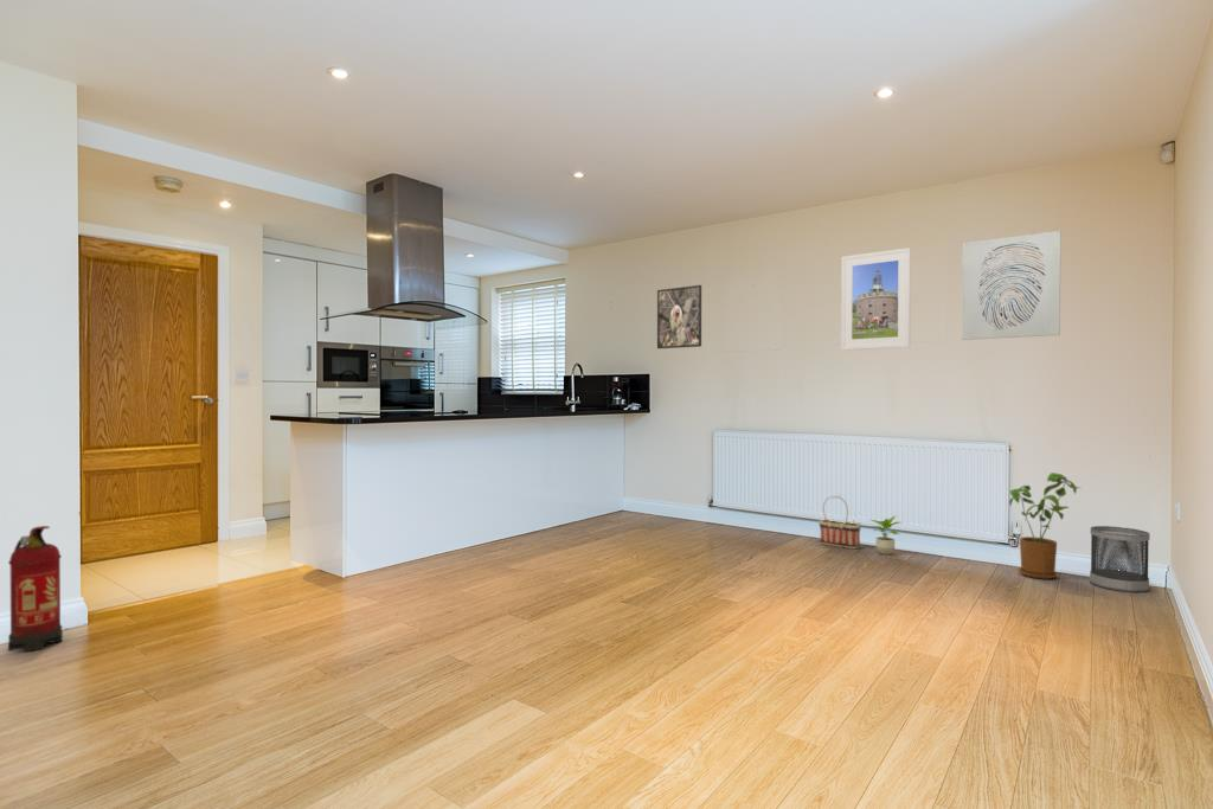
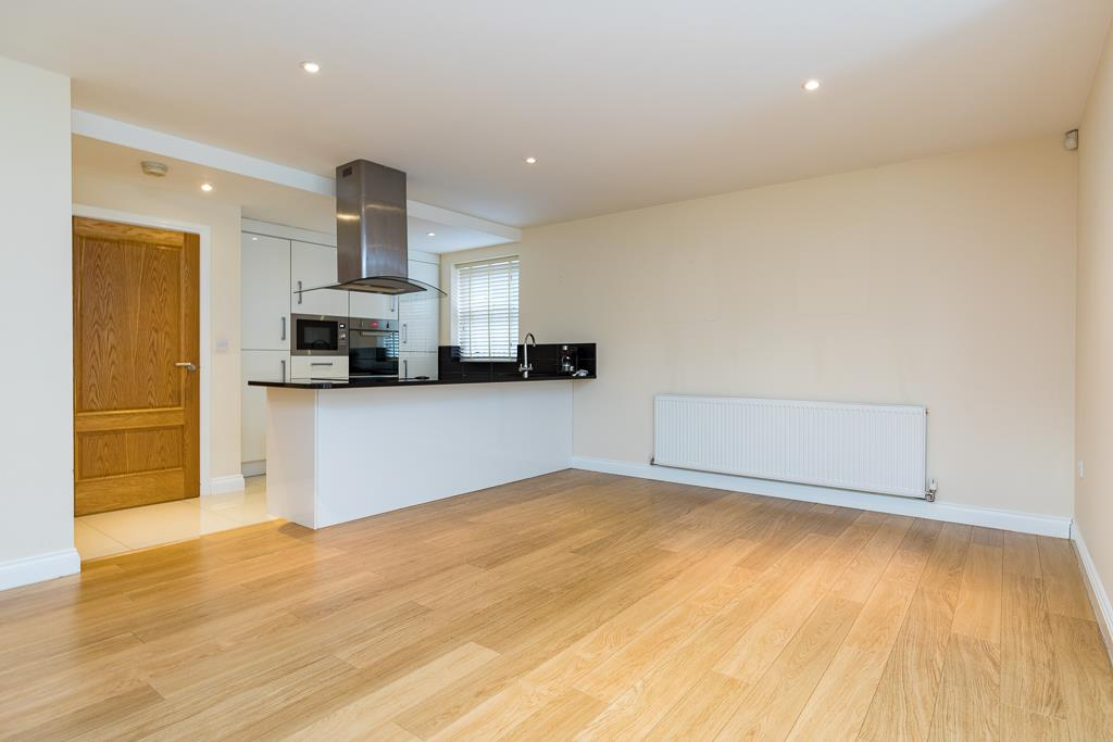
- wall art [961,230,1063,341]
- house plant [1008,471,1080,580]
- fire extinguisher [7,525,64,653]
- wastebasket [1089,525,1151,593]
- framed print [840,246,912,352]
- potted plant [868,515,901,556]
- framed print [656,284,702,349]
- basket [817,495,862,550]
